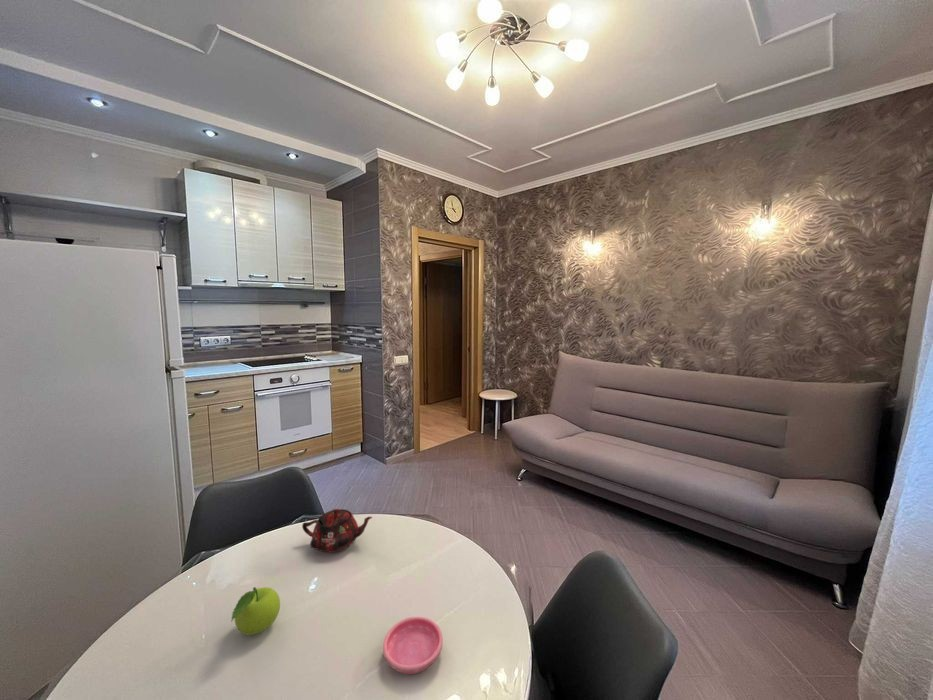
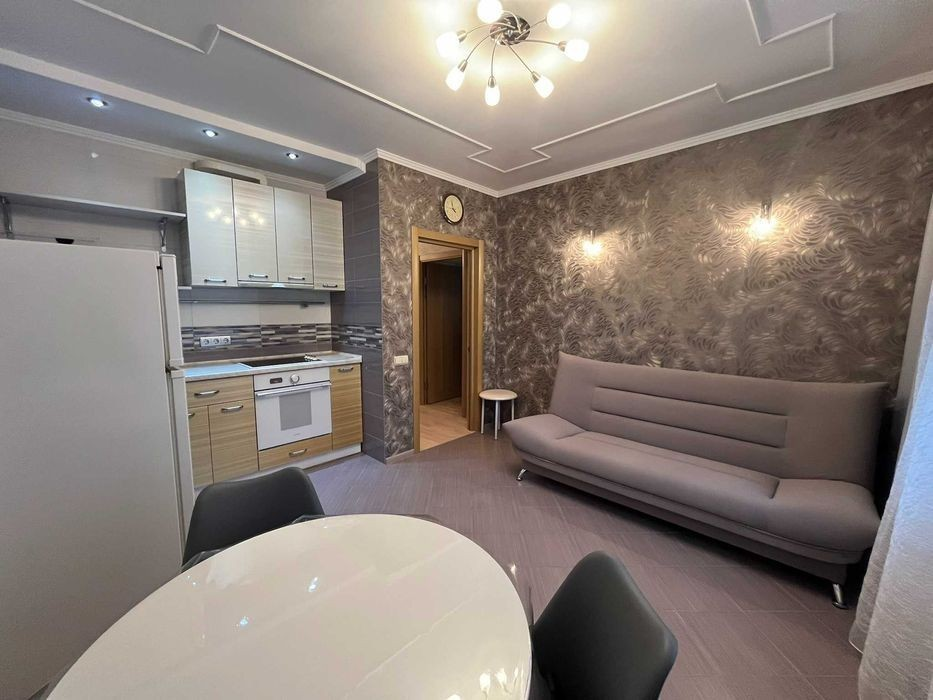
- saucer [382,616,444,675]
- teapot [301,508,374,554]
- fruit [230,586,281,636]
